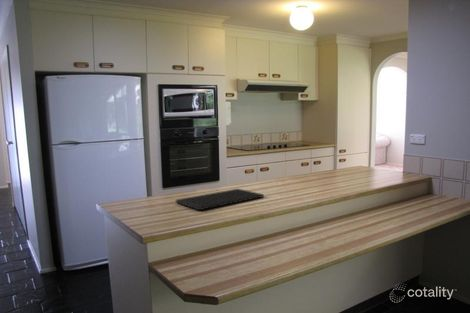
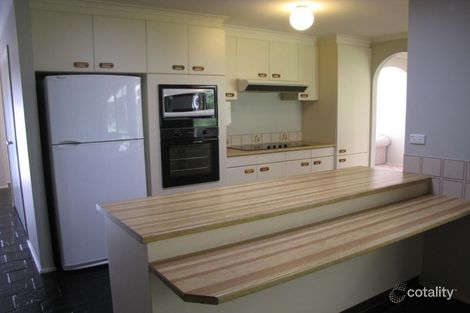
- cutting board [175,188,265,211]
